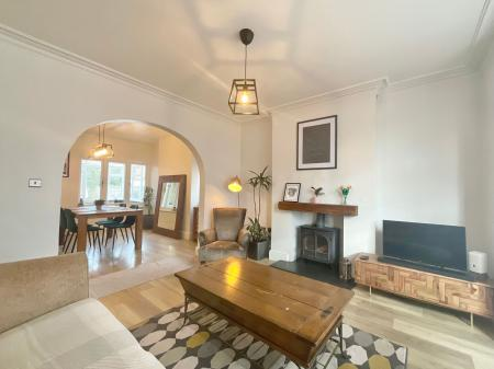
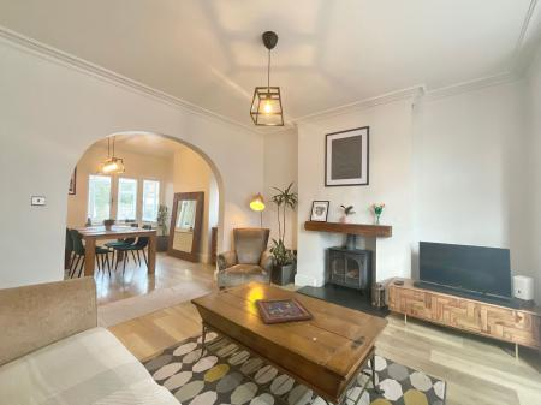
+ painted panel [254,297,315,324]
